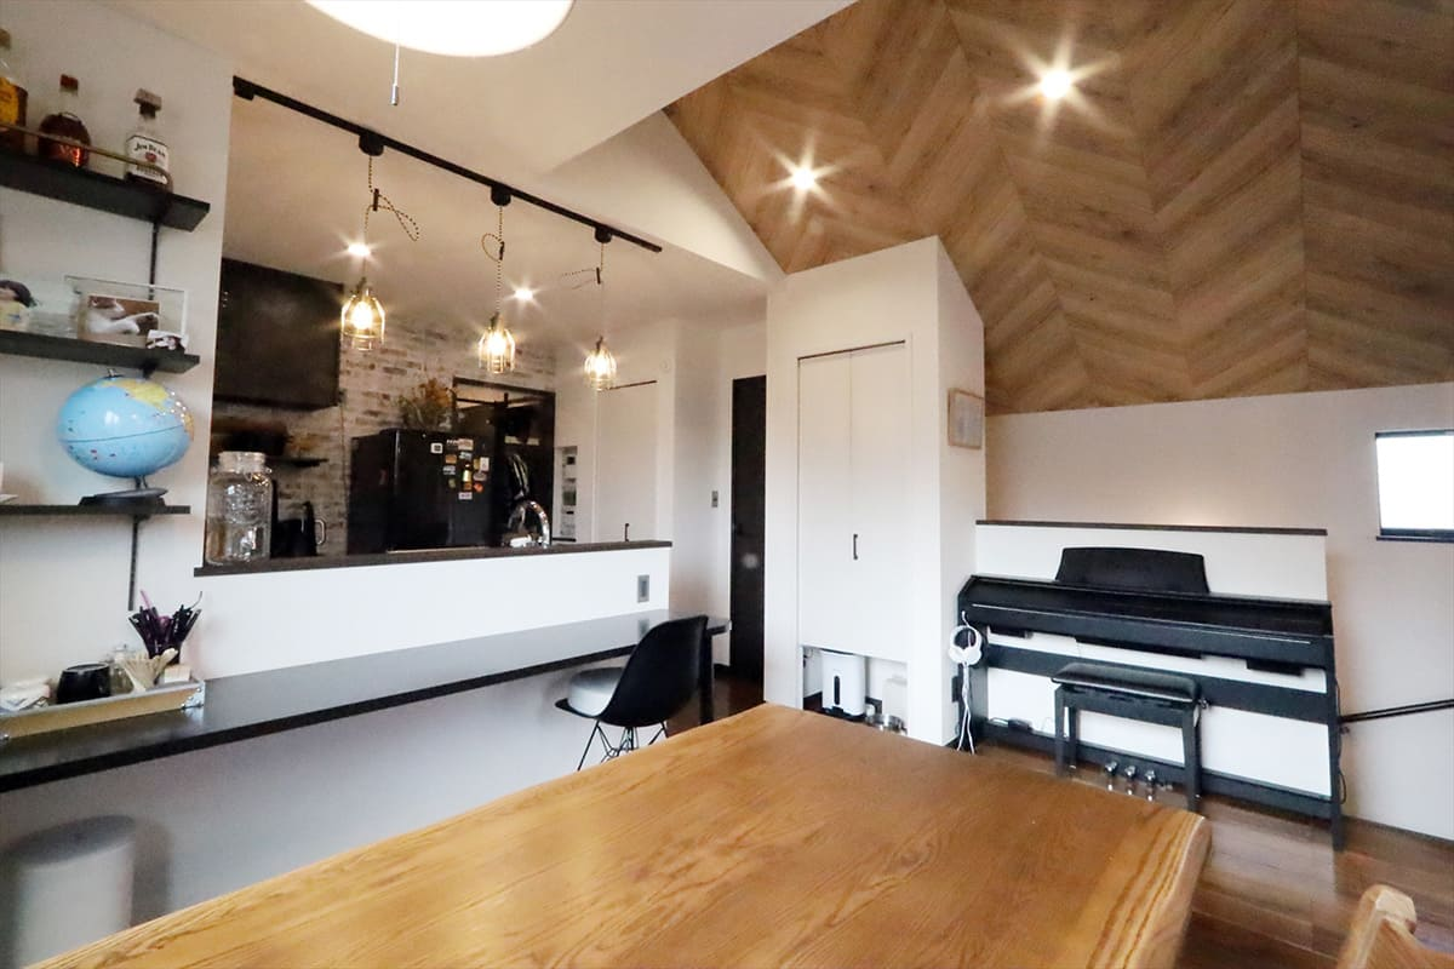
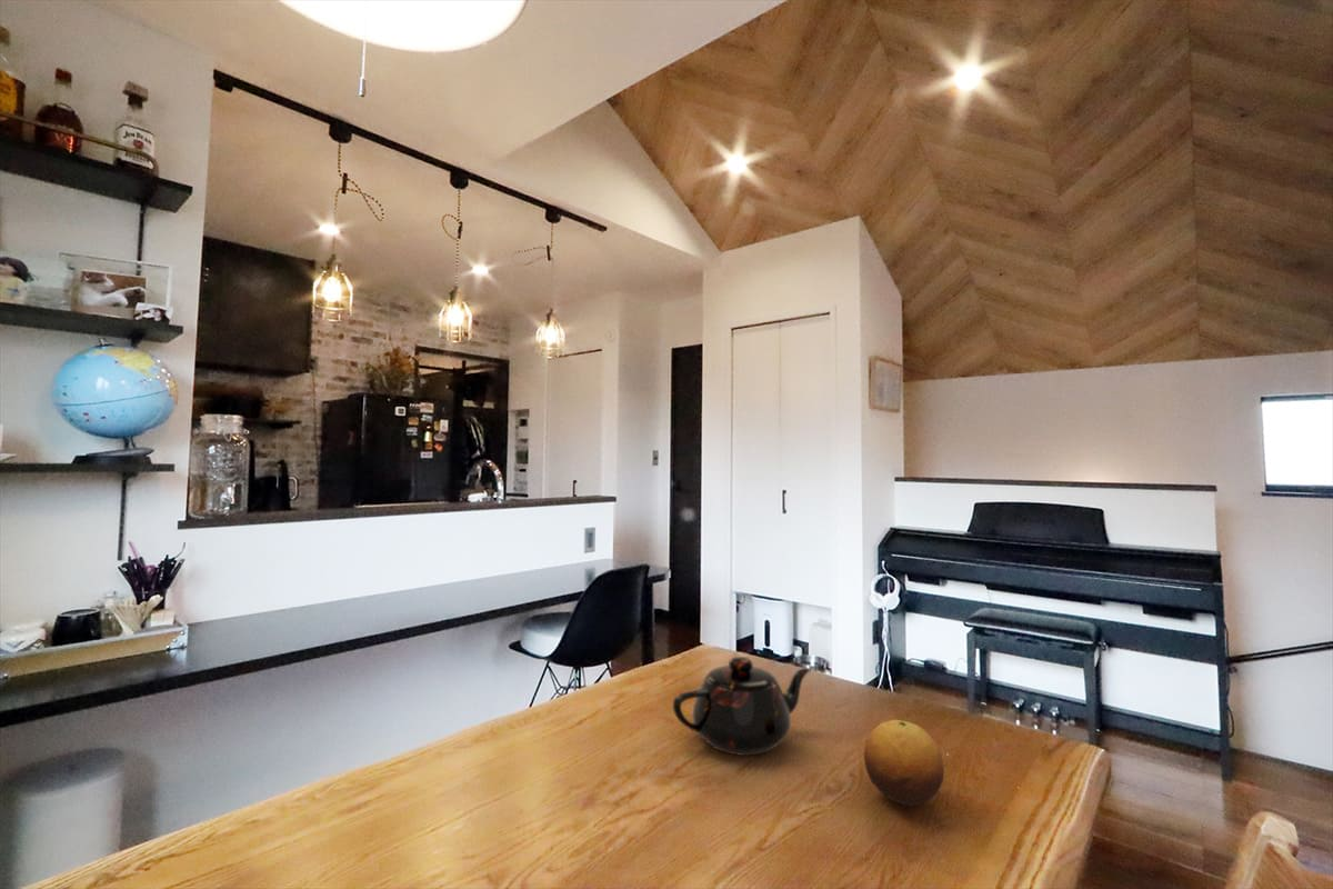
+ fruit [863,719,945,807]
+ teapot [672,656,812,757]
